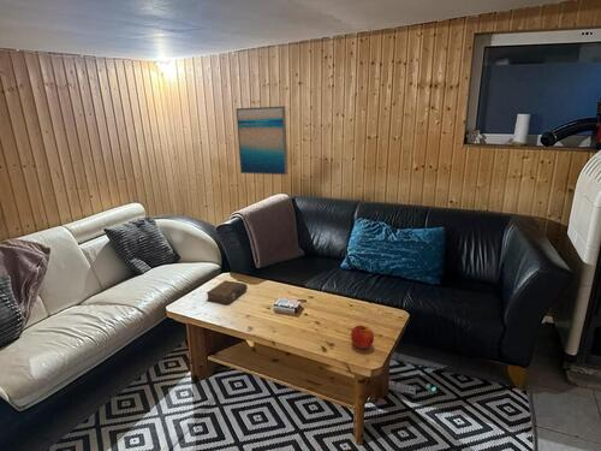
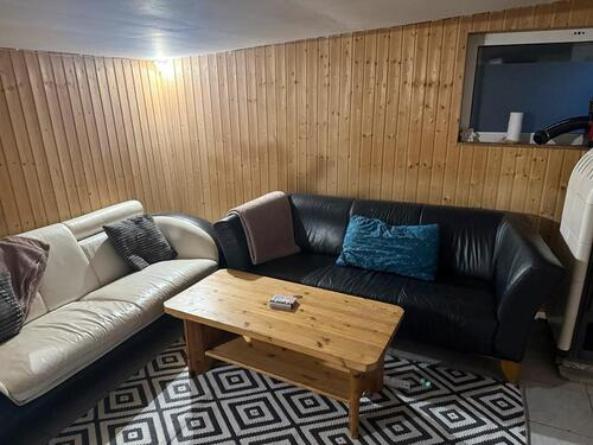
- apple [350,324,375,350]
- wall art [236,105,288,176]
- book [206,279,249,305]
